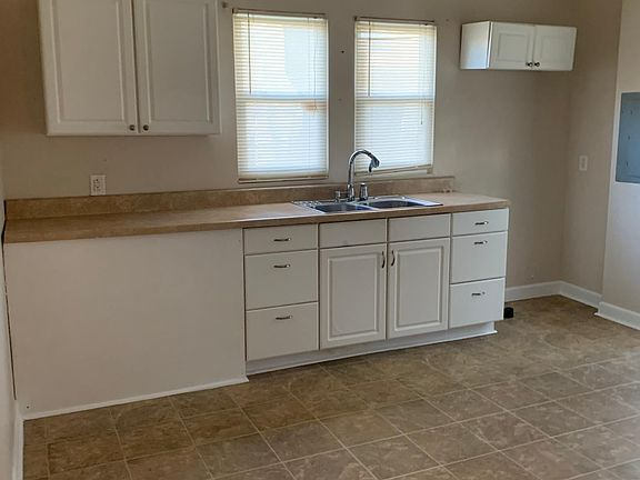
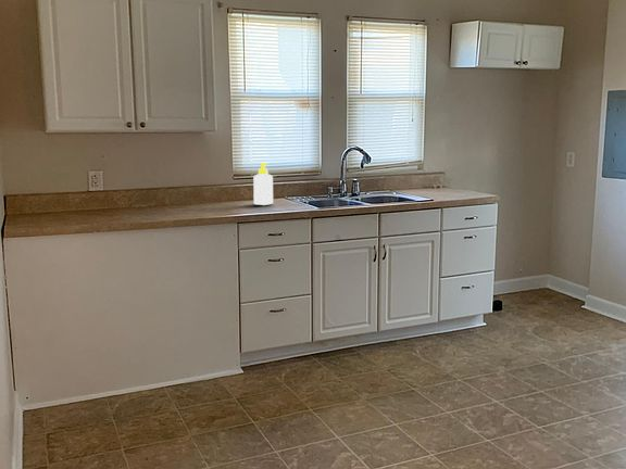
+ soap bottle [252,162,274,206]
